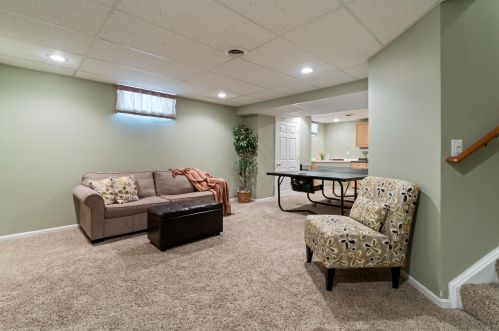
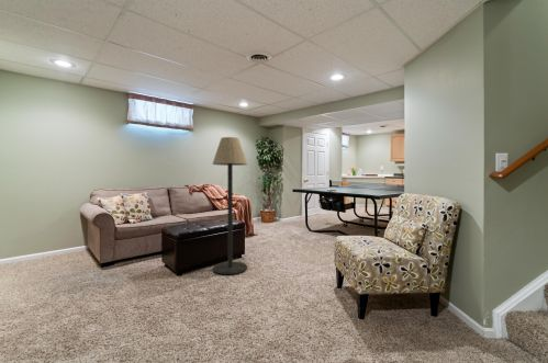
+ floor lamp [211,136,248,275]
